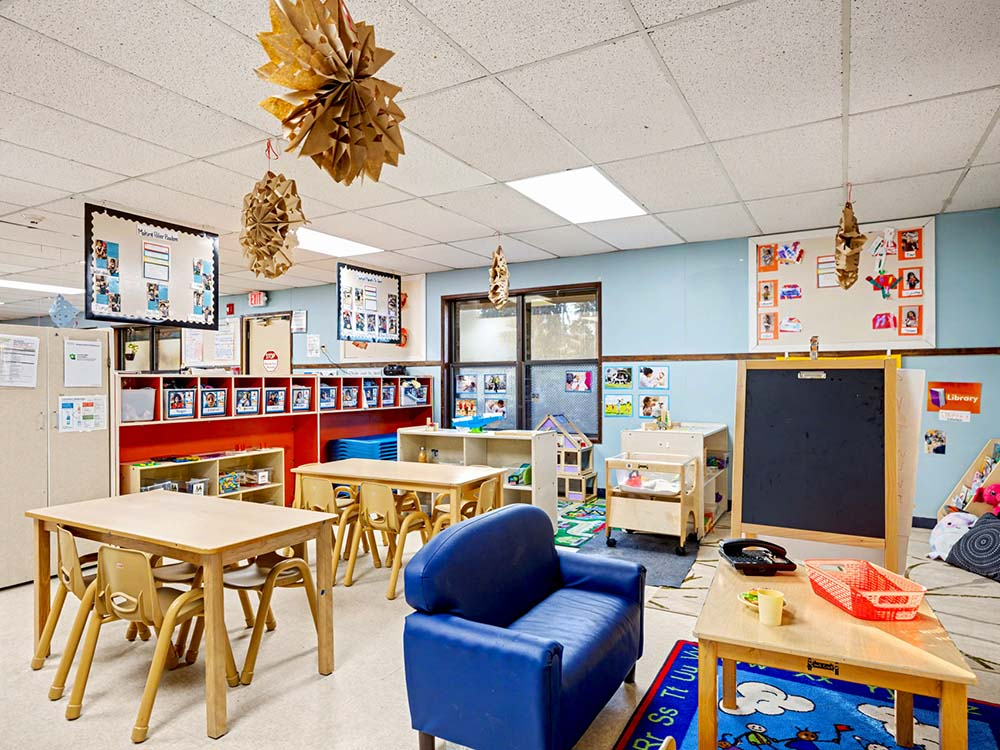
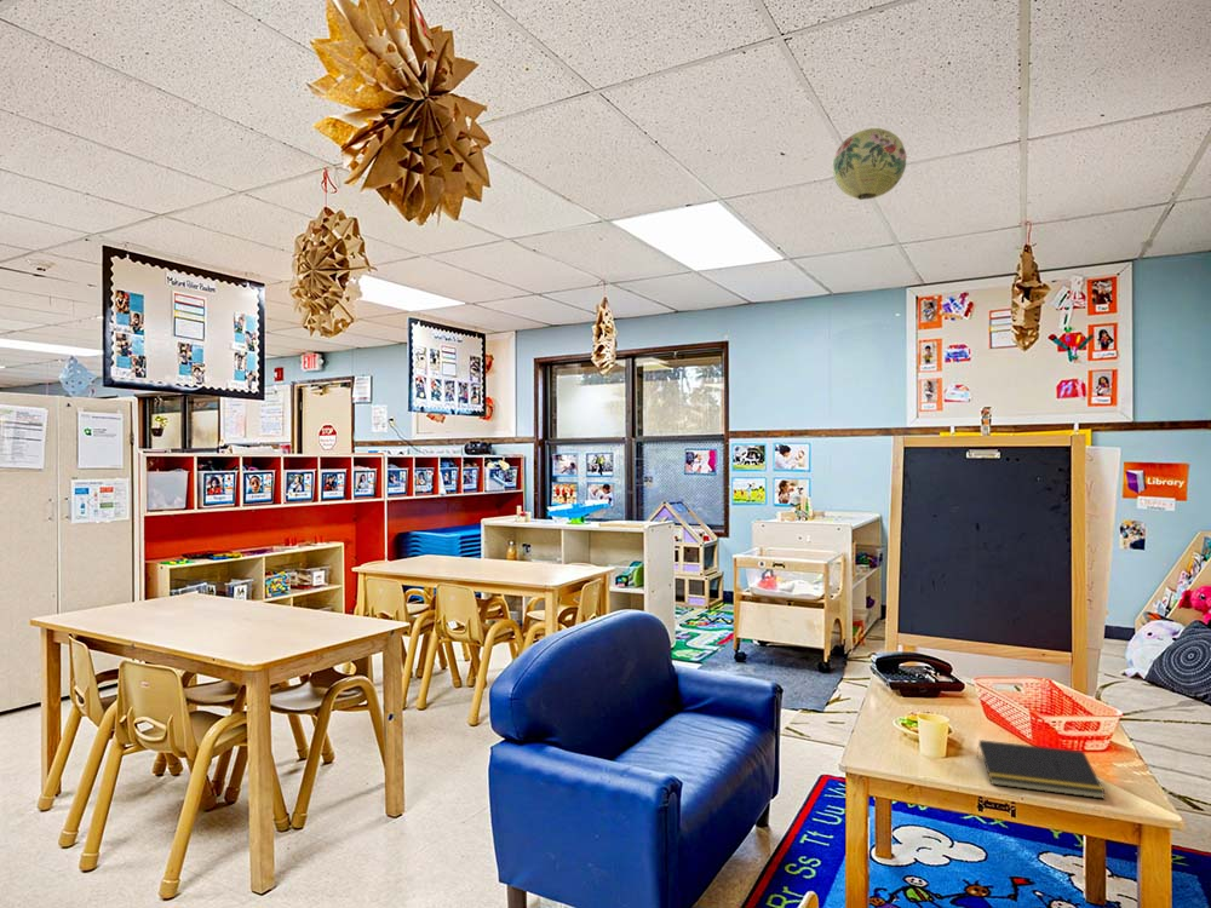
+ notepad [975,739,1107,800]
+ paper lantern [831,127,908,201]
